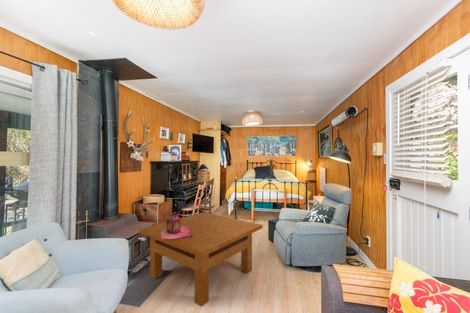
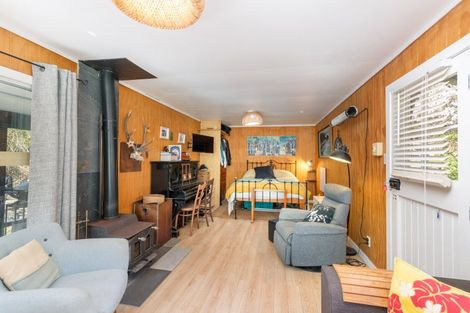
- table [138,211,264,307]
- lantern [161,211,193,239]
